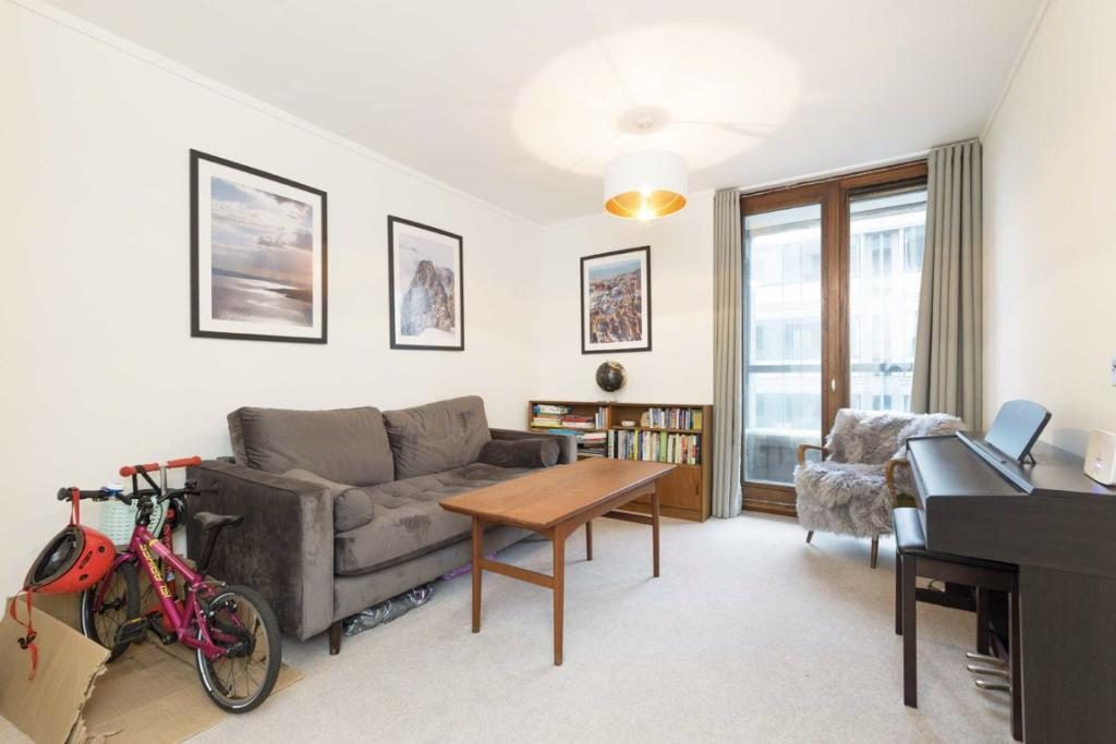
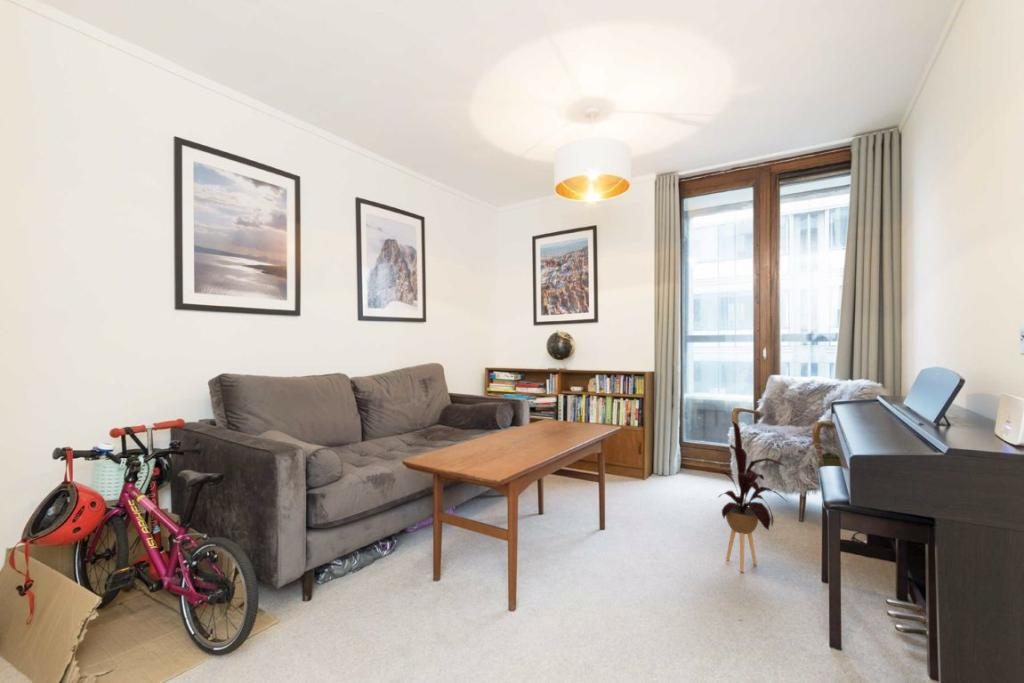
+ house plant [711,420,787,573]
